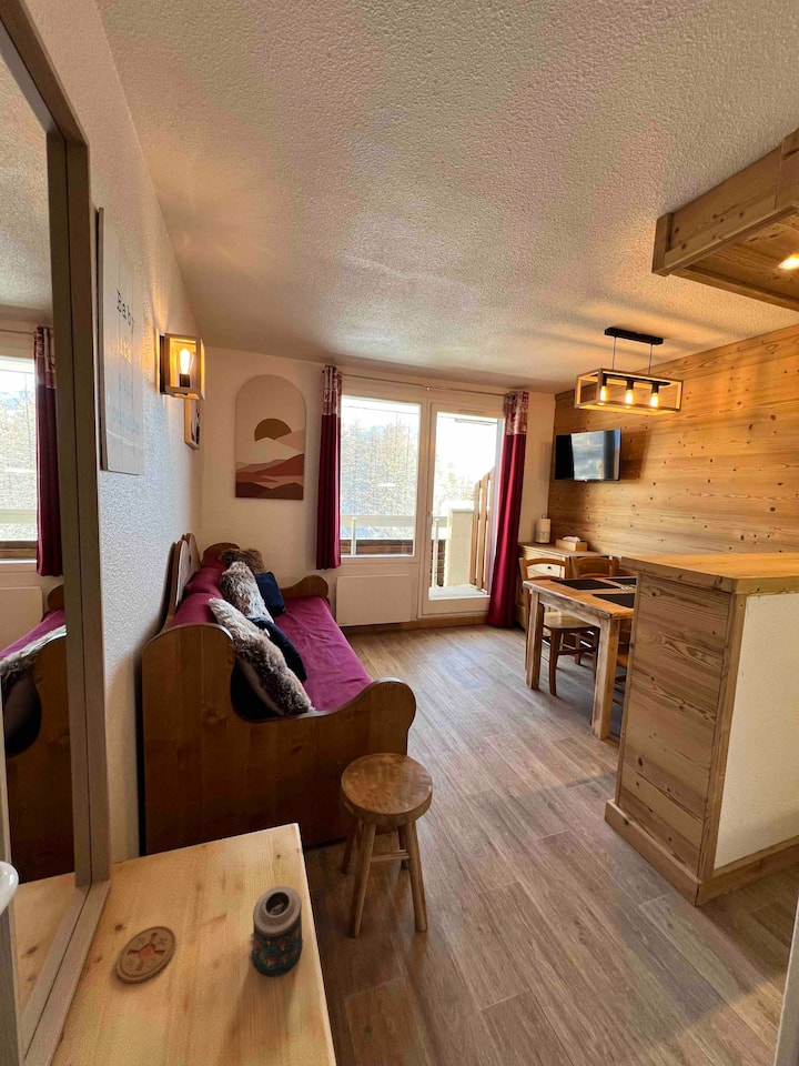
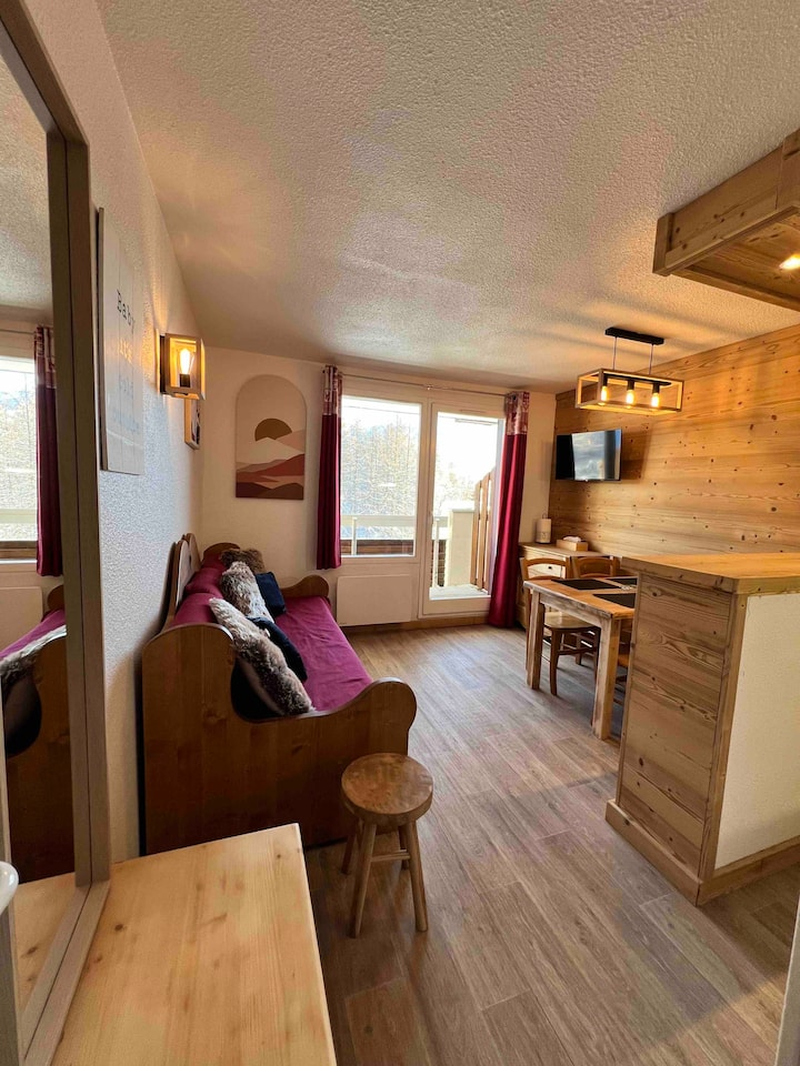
- candle [249,885,304,978]
- coaster [115,925,178,984]
